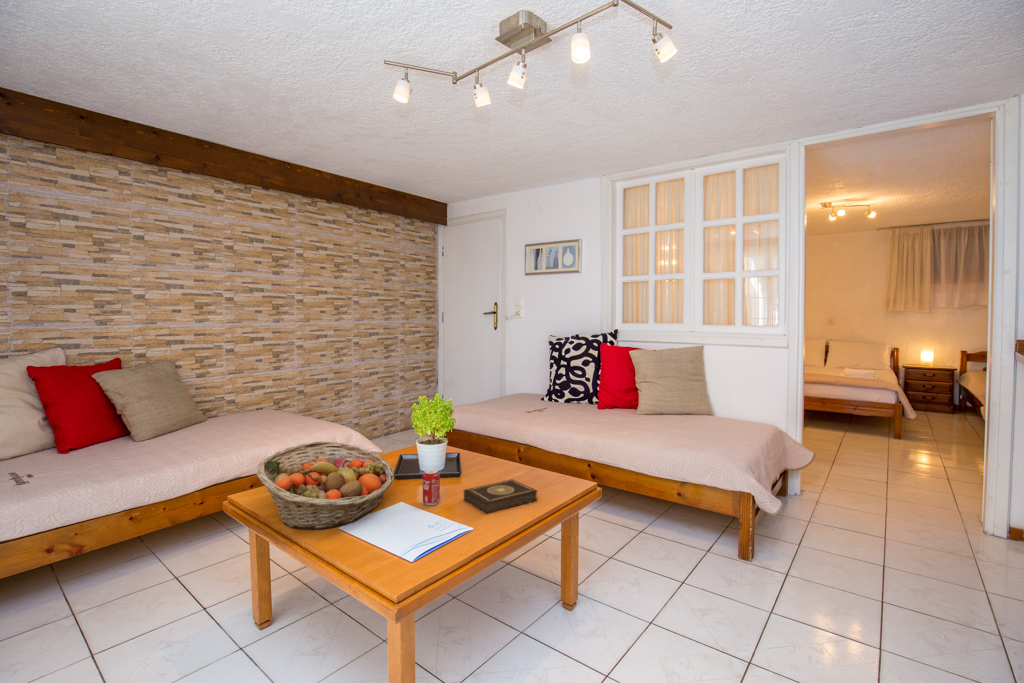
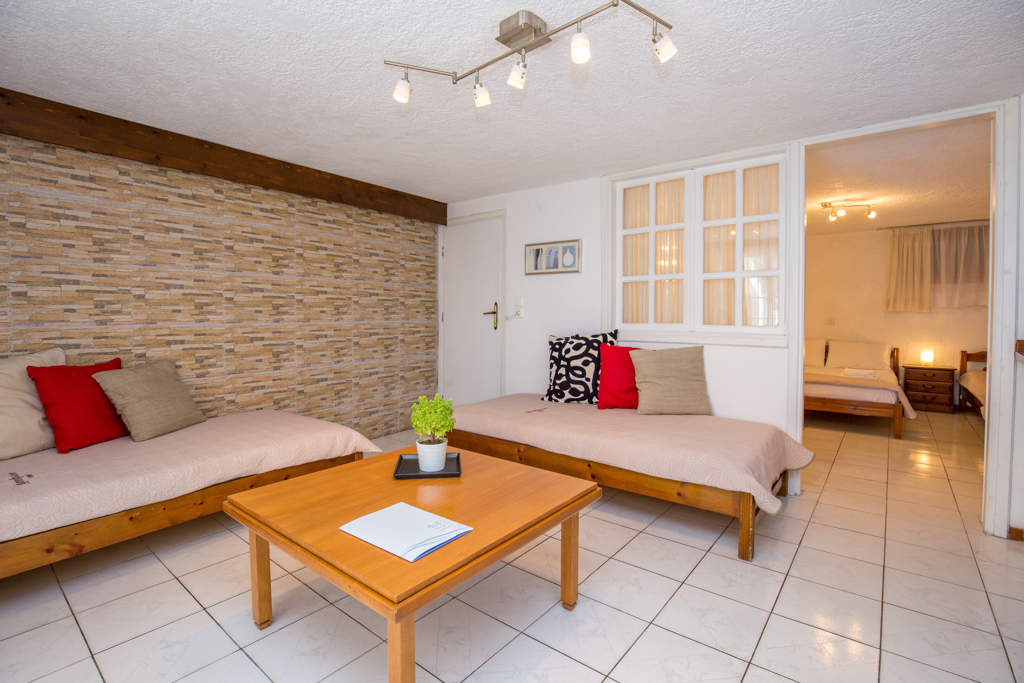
- book [463,478,539,514]
- fruit basket [255,441,395,530]
- beverage can [422,468,441,506]
